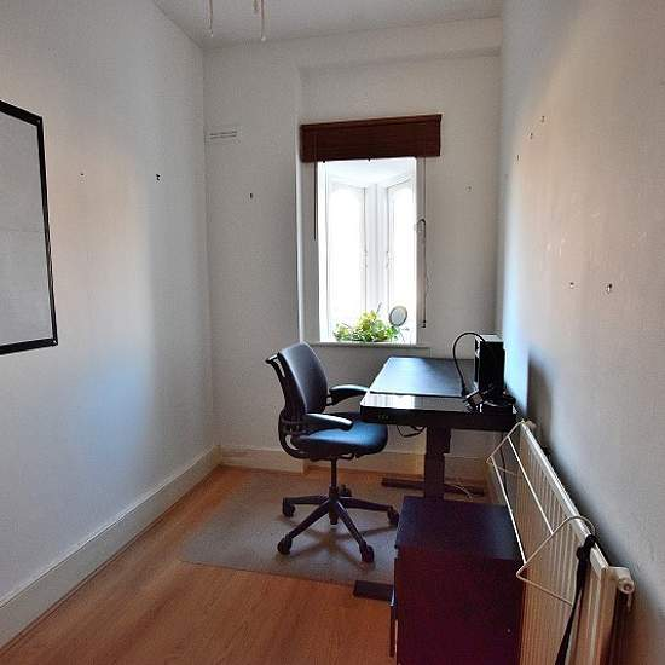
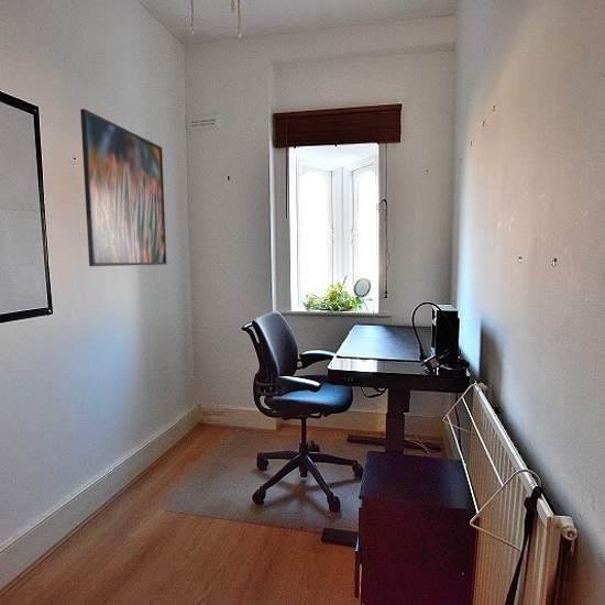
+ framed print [79,108,167,267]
